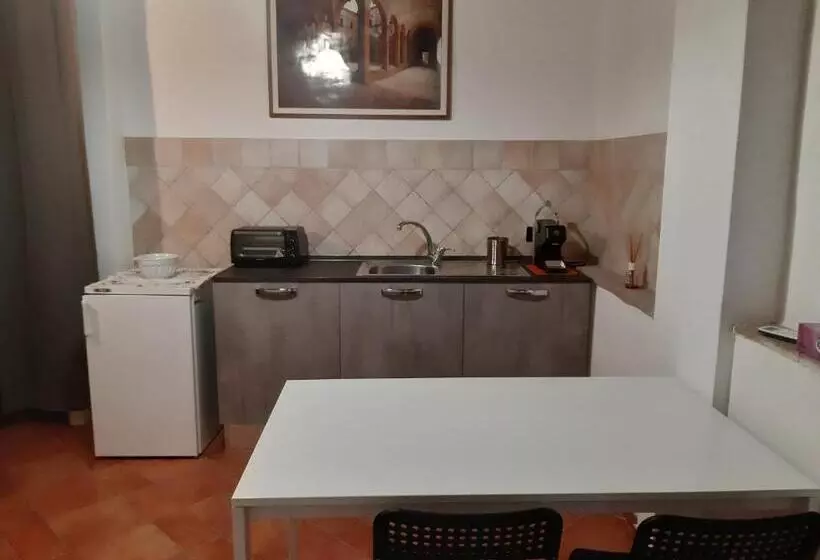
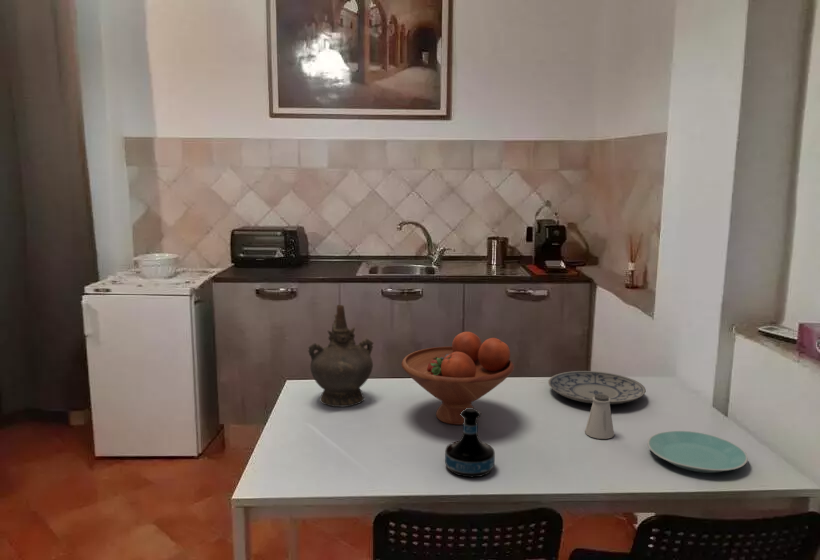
+ saltshaker [584,394,615,440]
+ plate [547,370,647,405]
+ fruit bowl [401,331,515,426]
+ ceremonial vessel [307,304,374,408]
+ tequila bottle [444,407,496,478]
+ plate [647,430,749,474]
